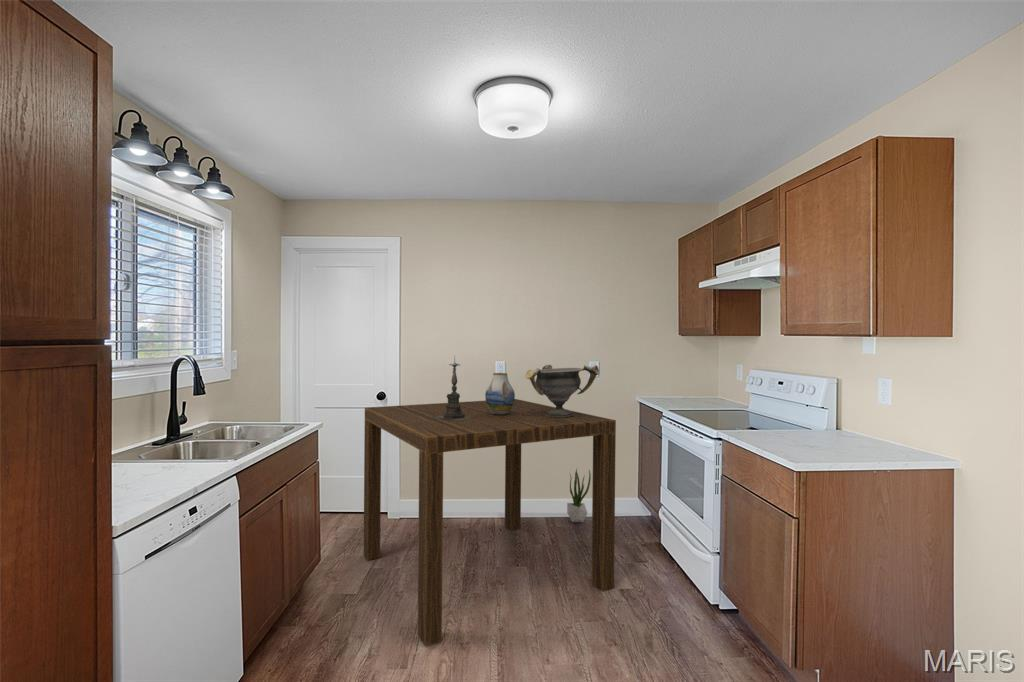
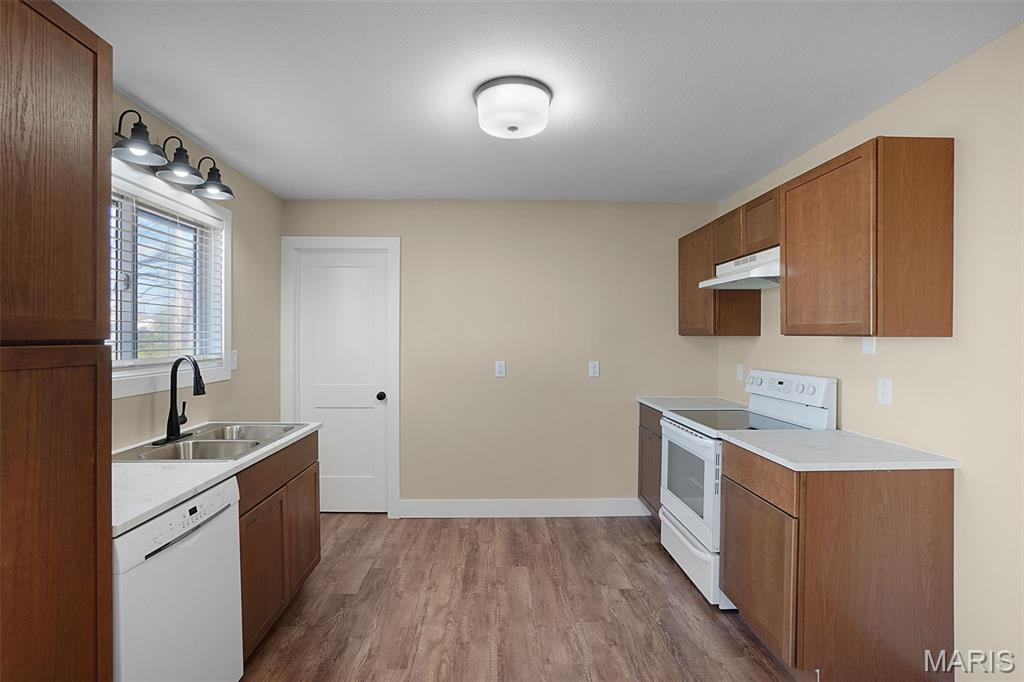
- potted plant [566,468,592,523]
- dining table [363,398,617,646]
- candle holder [433,356,473,421]
- vase [484,372,516,415]
- decorative bowl [524,364,600,417]
